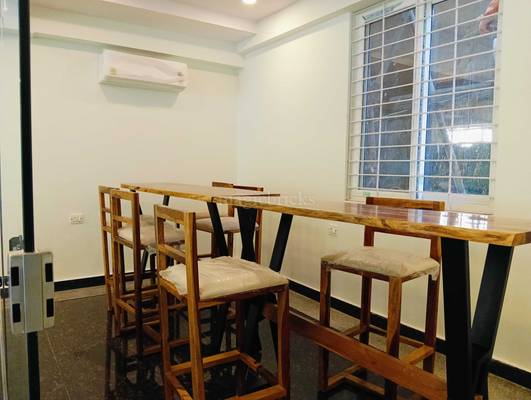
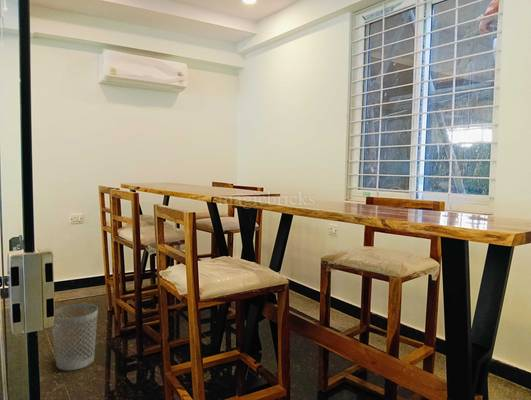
+ wastebasket [51,303,99,371]
